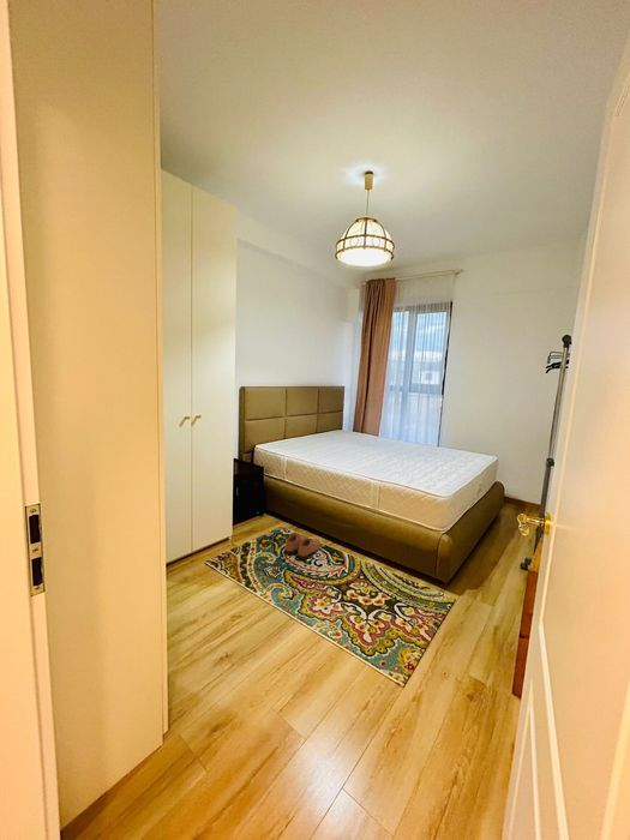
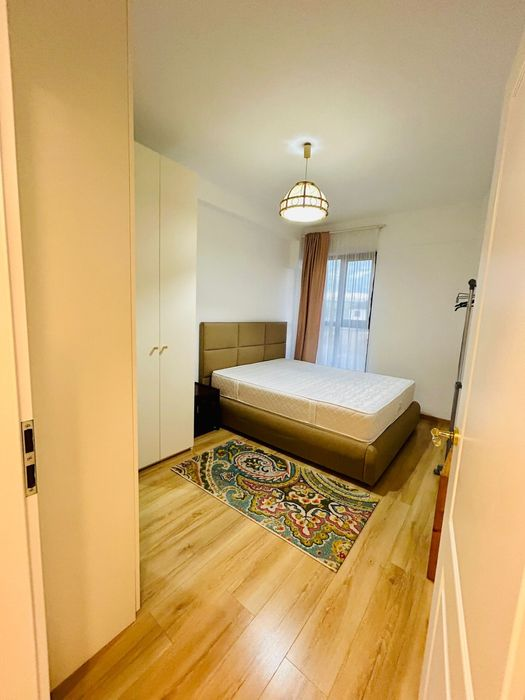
- shoe [283,533,322,560]
